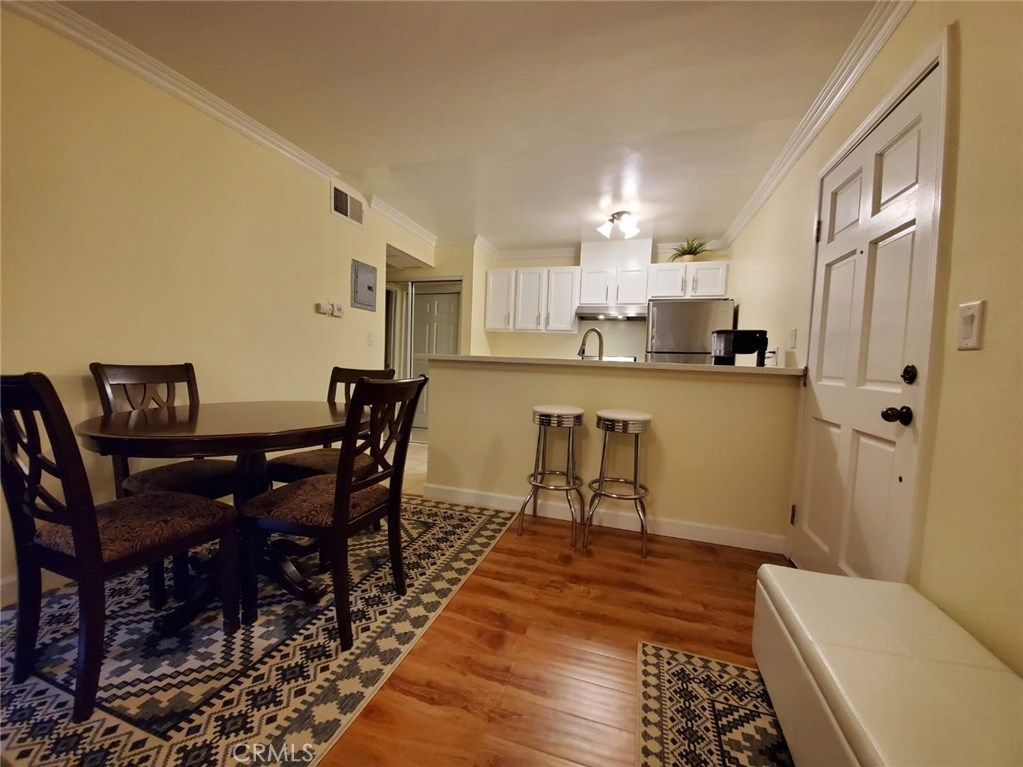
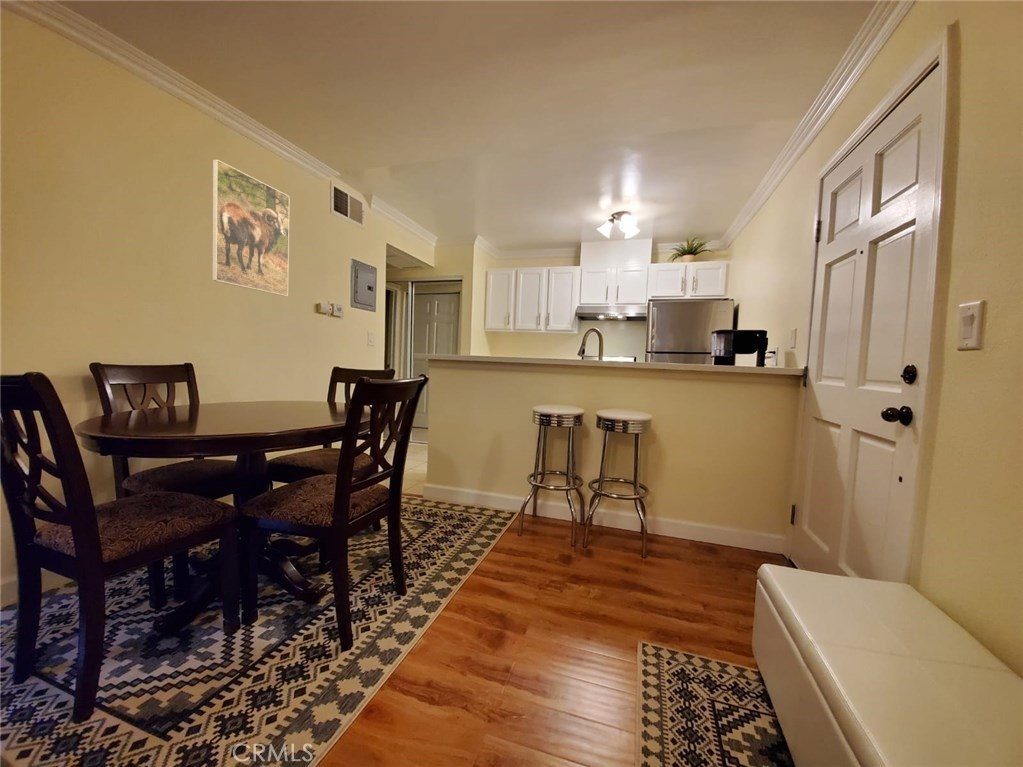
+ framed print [211,158,291,297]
